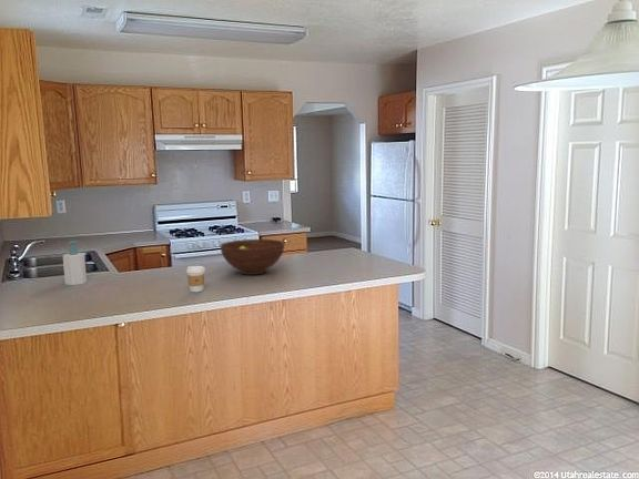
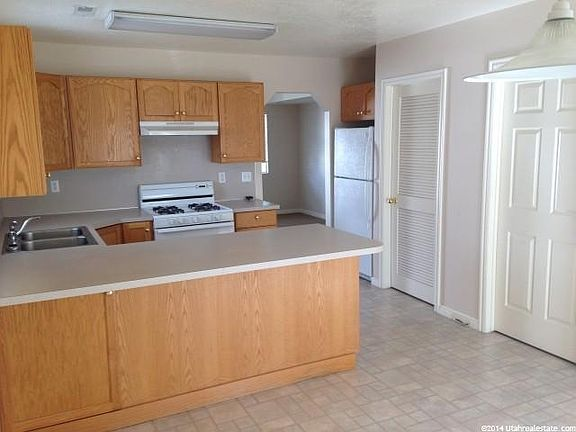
- coffee cup [185,265,206,293]
- fruit bowl [220,238,285,276]
- soap bottle [62,241,88,286]
